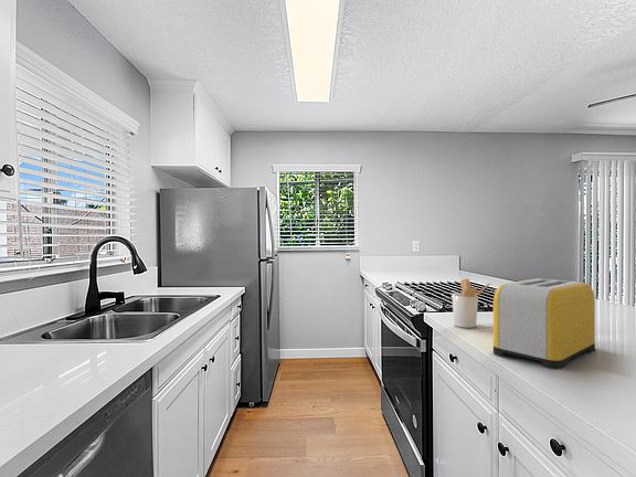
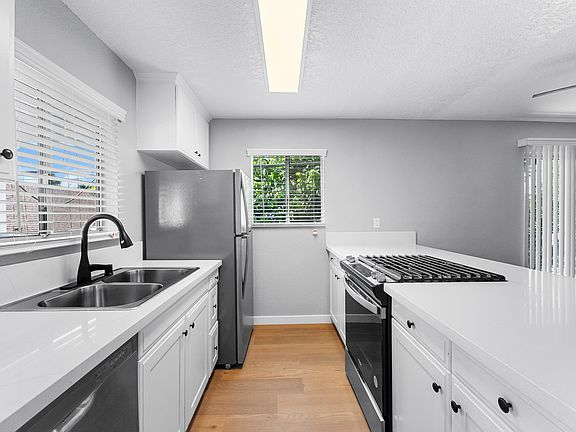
- utensil holder [451,277,492,329]
- toaster [492,277,596,370]
